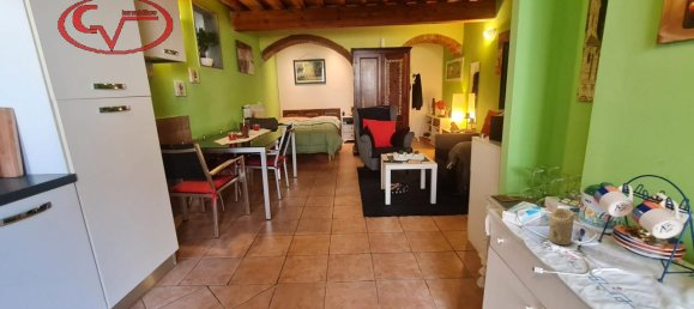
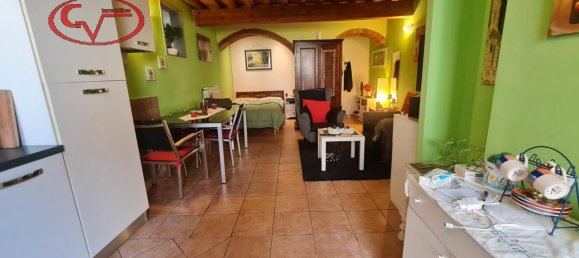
- candle [548,207,575,246]
